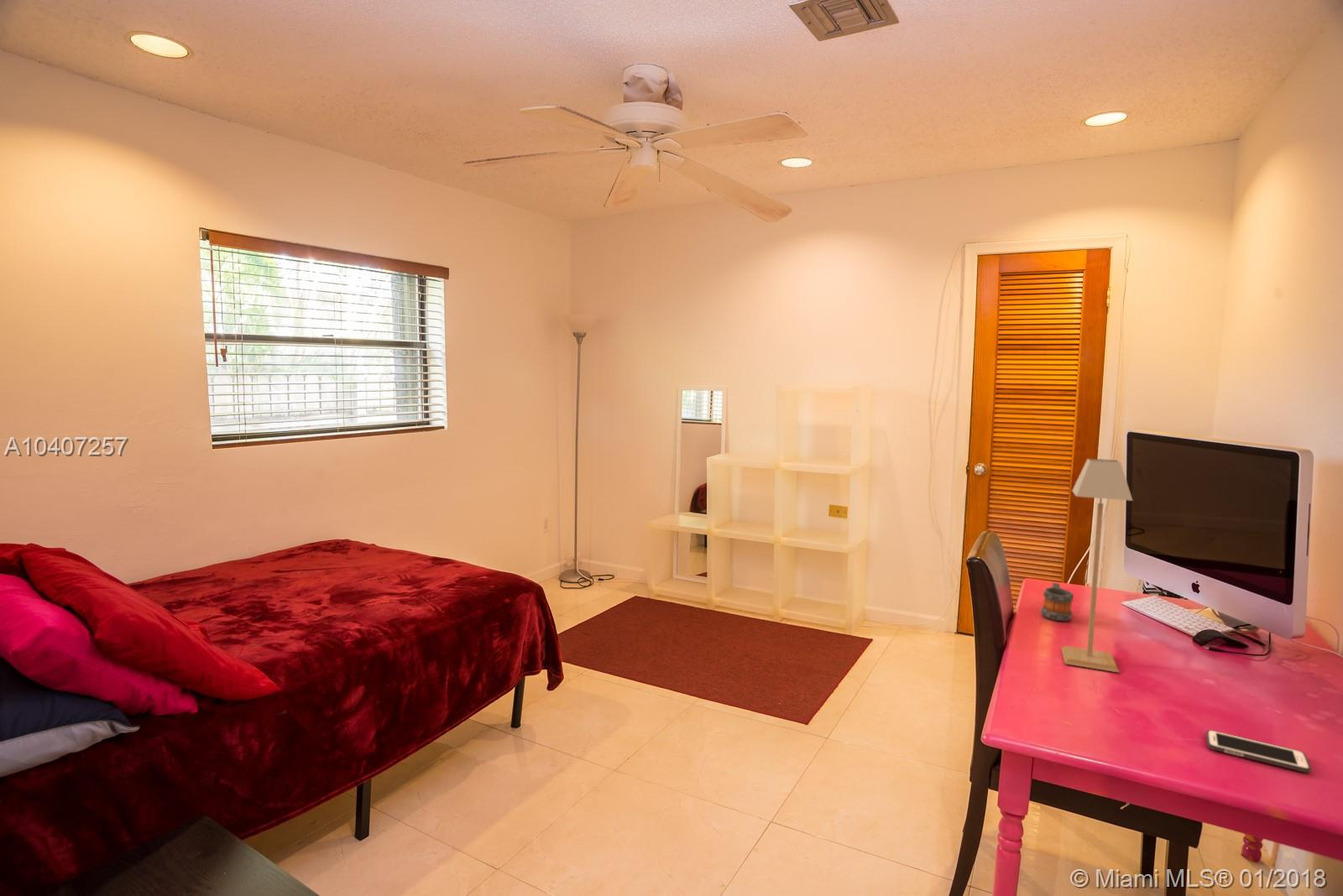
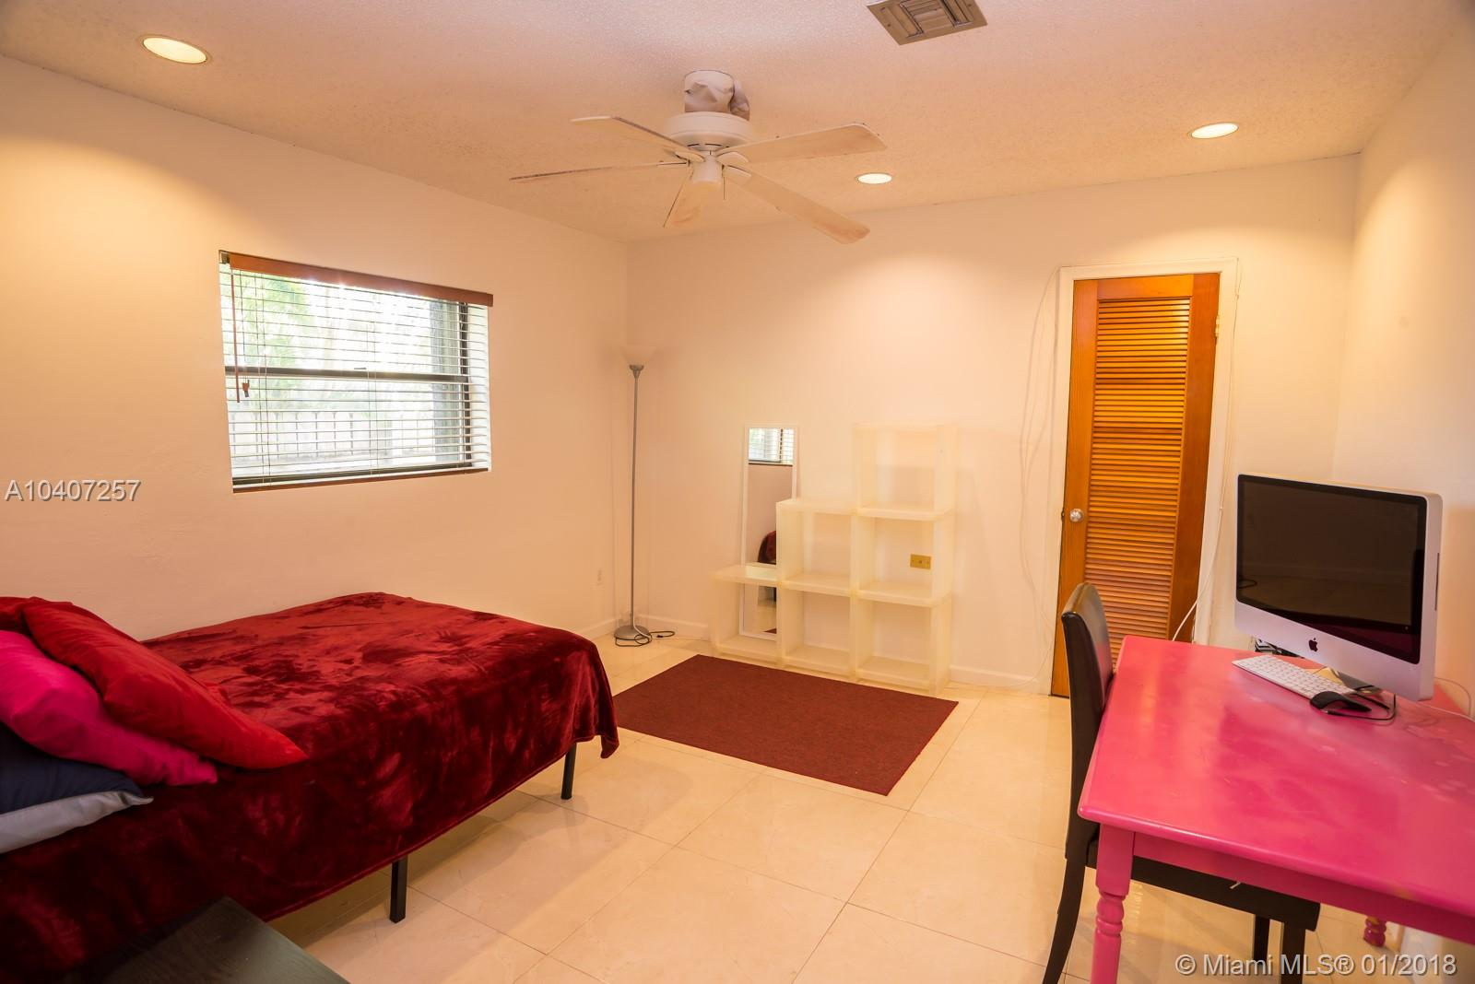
- table lamp [1060,458,1134,674]
- cell phone [1205,729,1312,774]
- mug [1040,582,1074,622]
